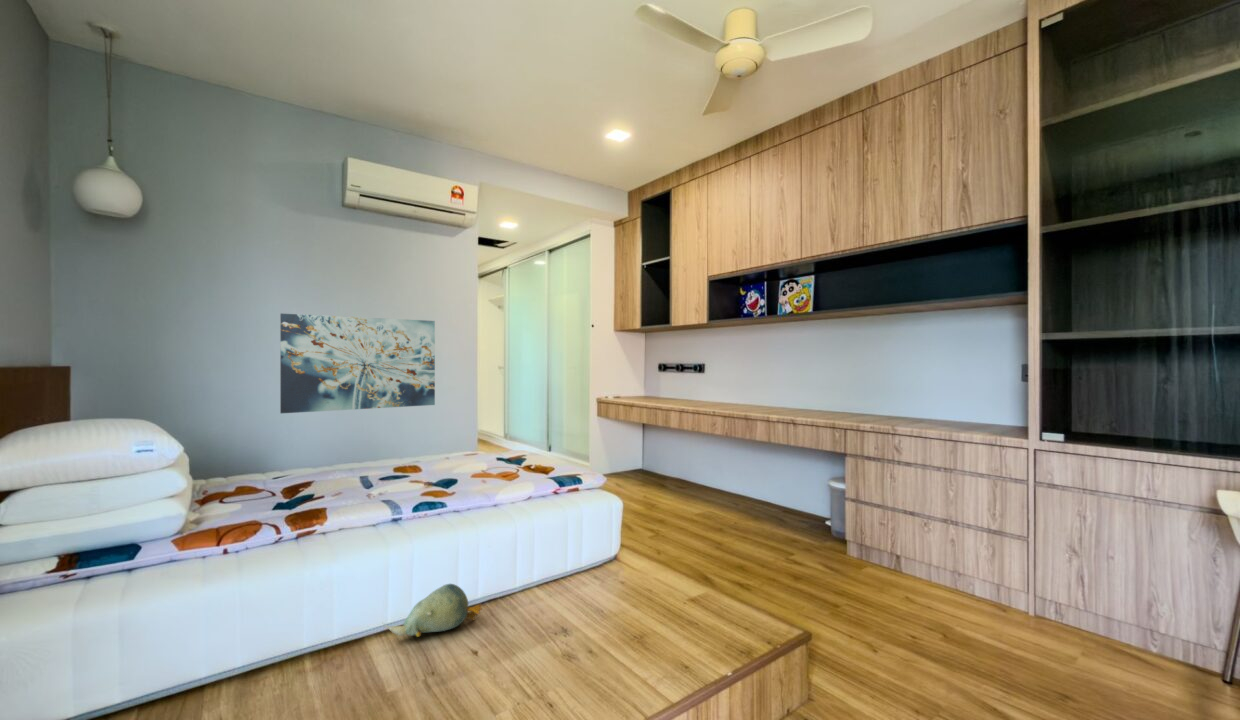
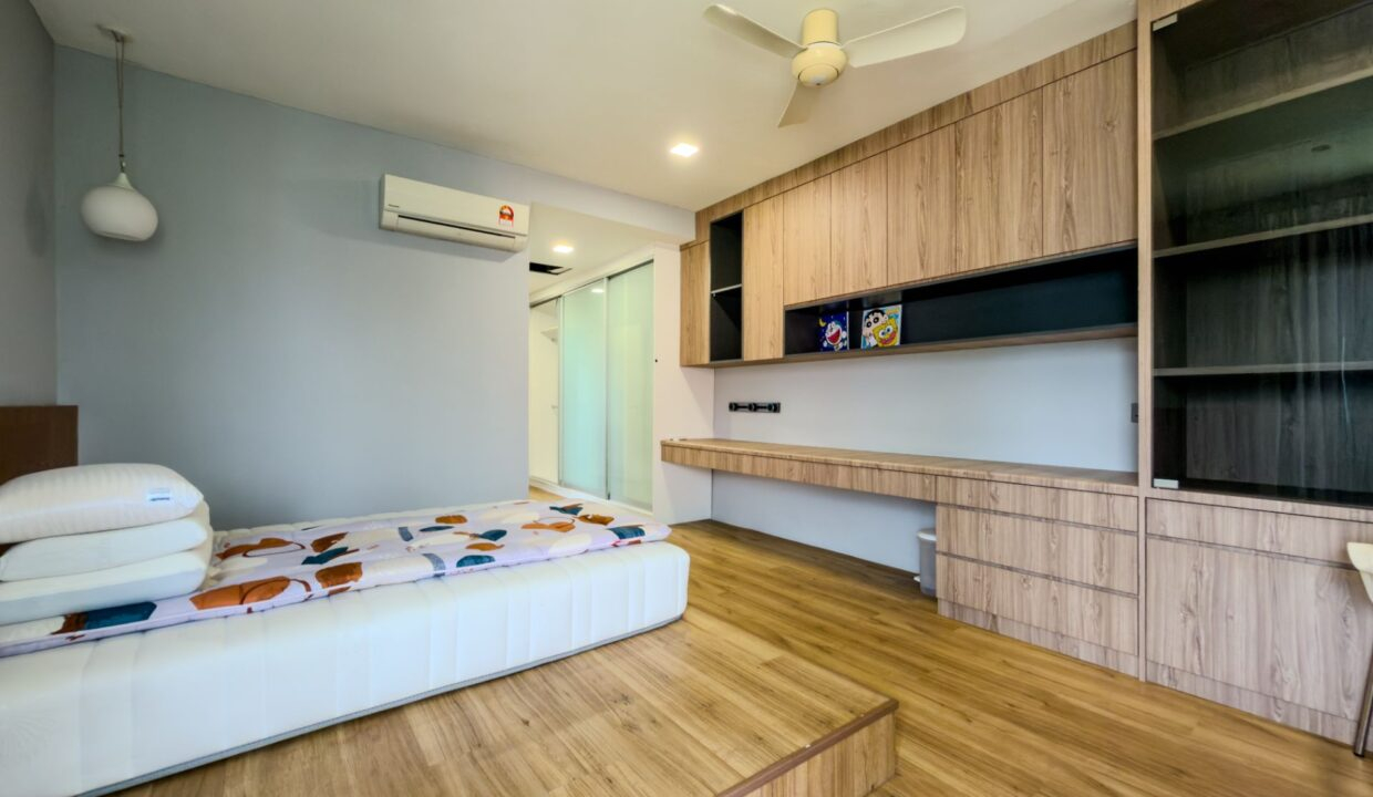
- plush toy [382,583,483,638]
- wall art [279,313,436,414]
